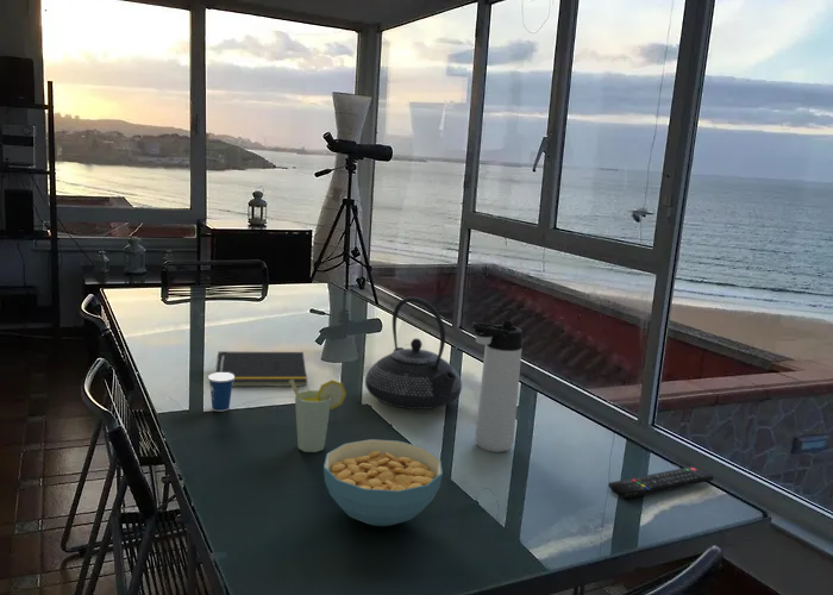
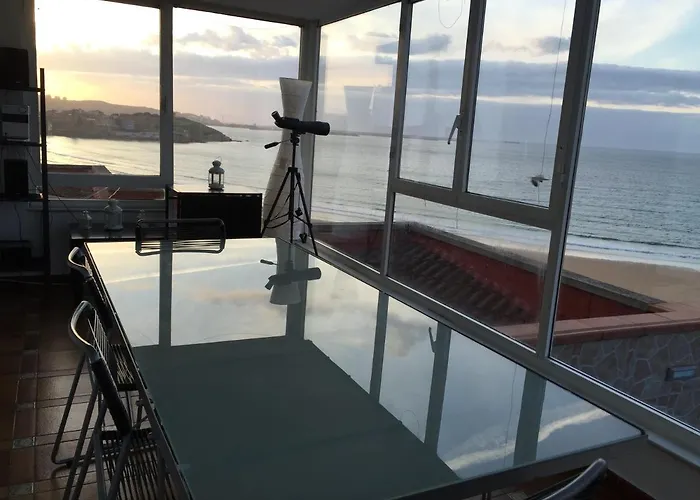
- cup [289,378,347,453]
- thermos bottle [470,320,524,453]
- cereal bowl [322,438,444,527]
- cup [207,356,234,413]
- teapot [364,296,463,411]
- remote control [607,465,714,500]
- notepad [215,351,308,388]
